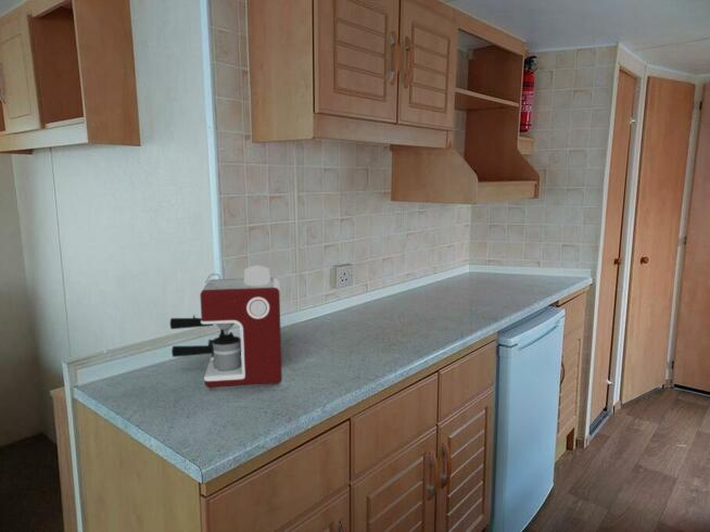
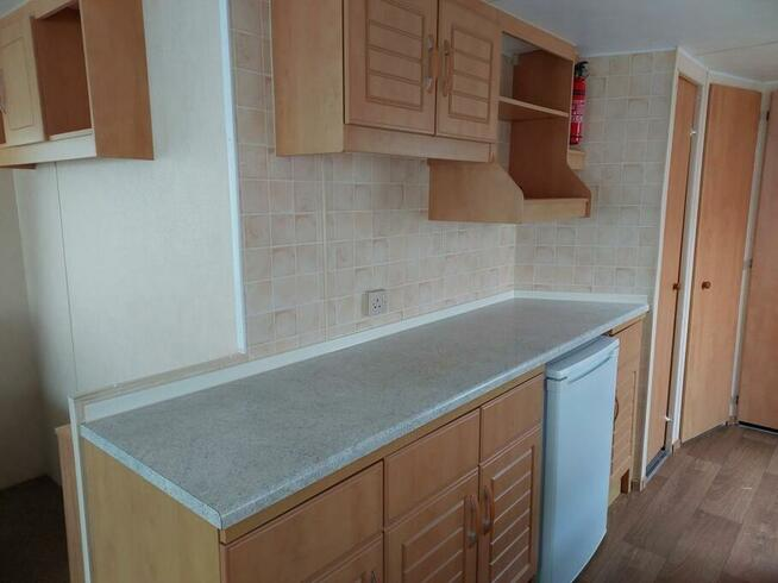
- coffee maker [168,265,283,389]
